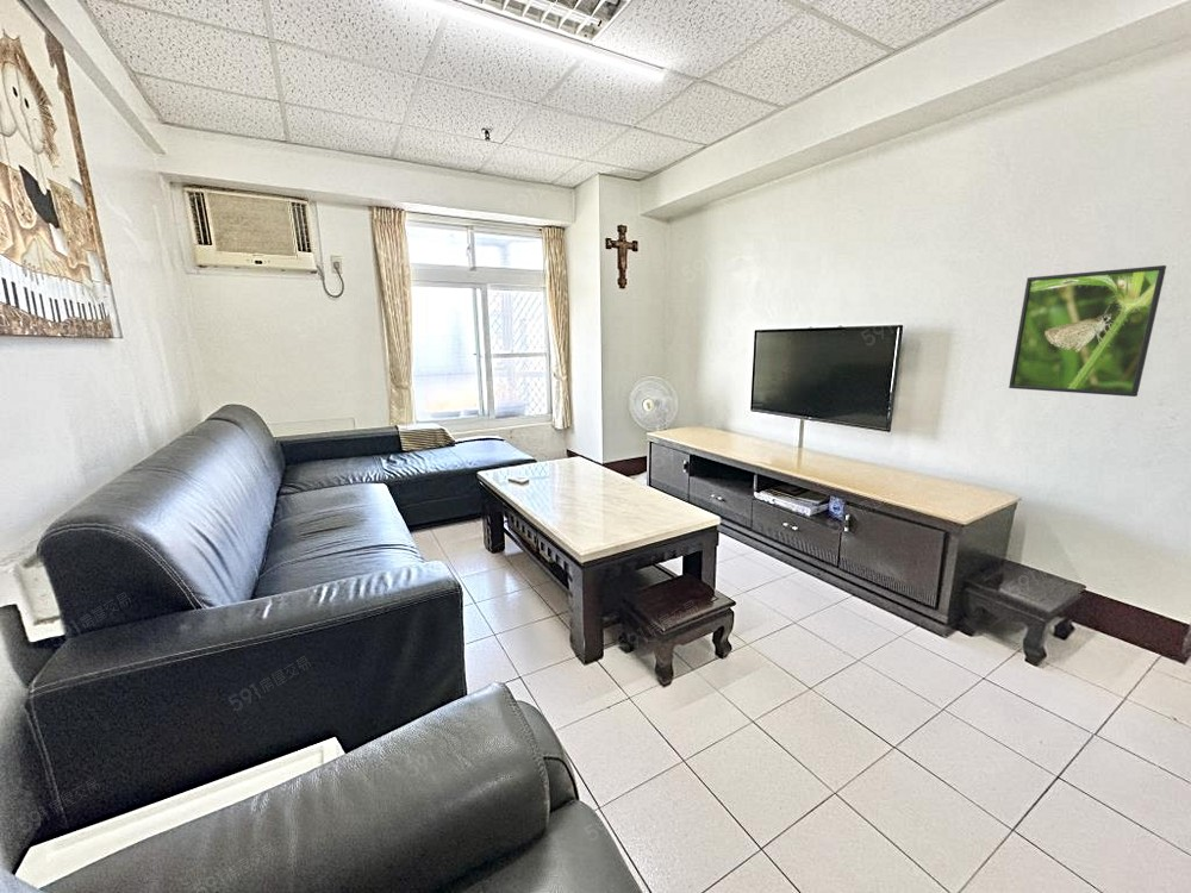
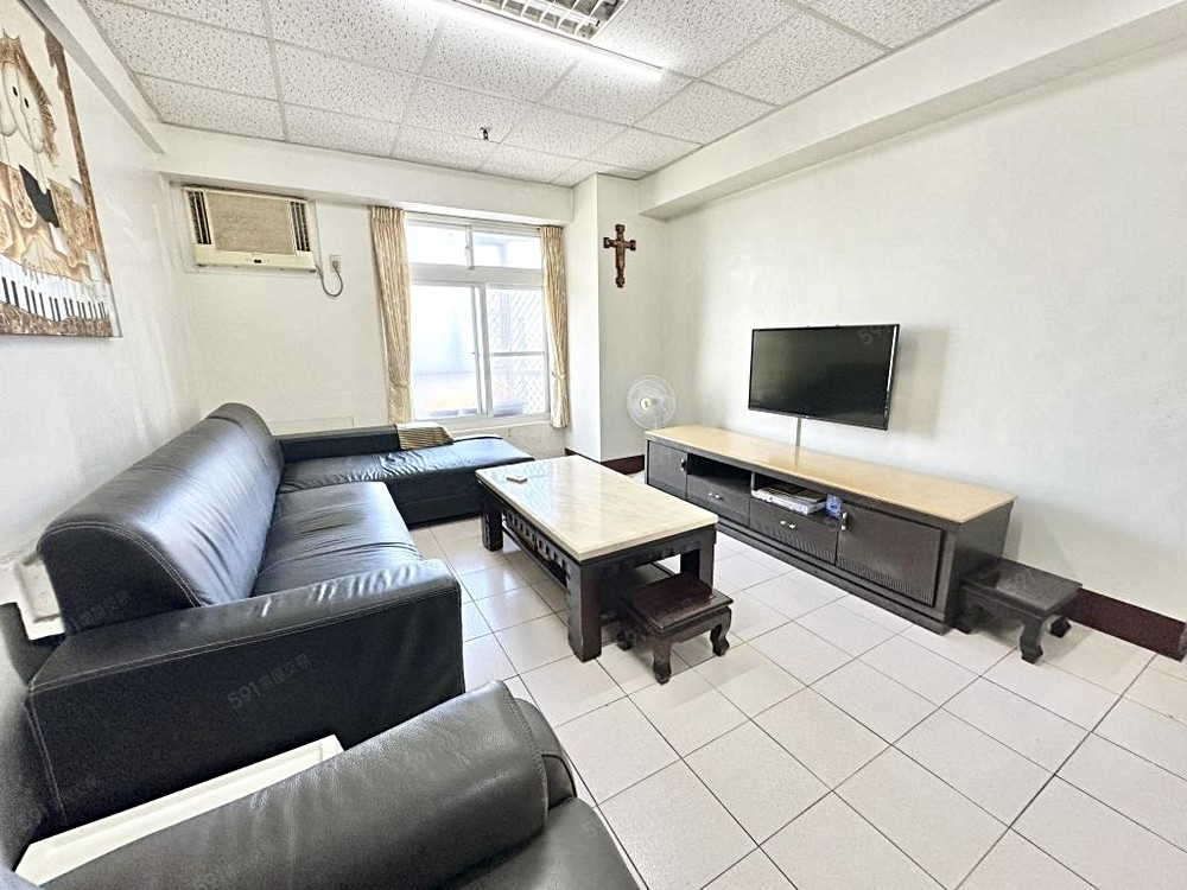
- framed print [1008,264,1167,398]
